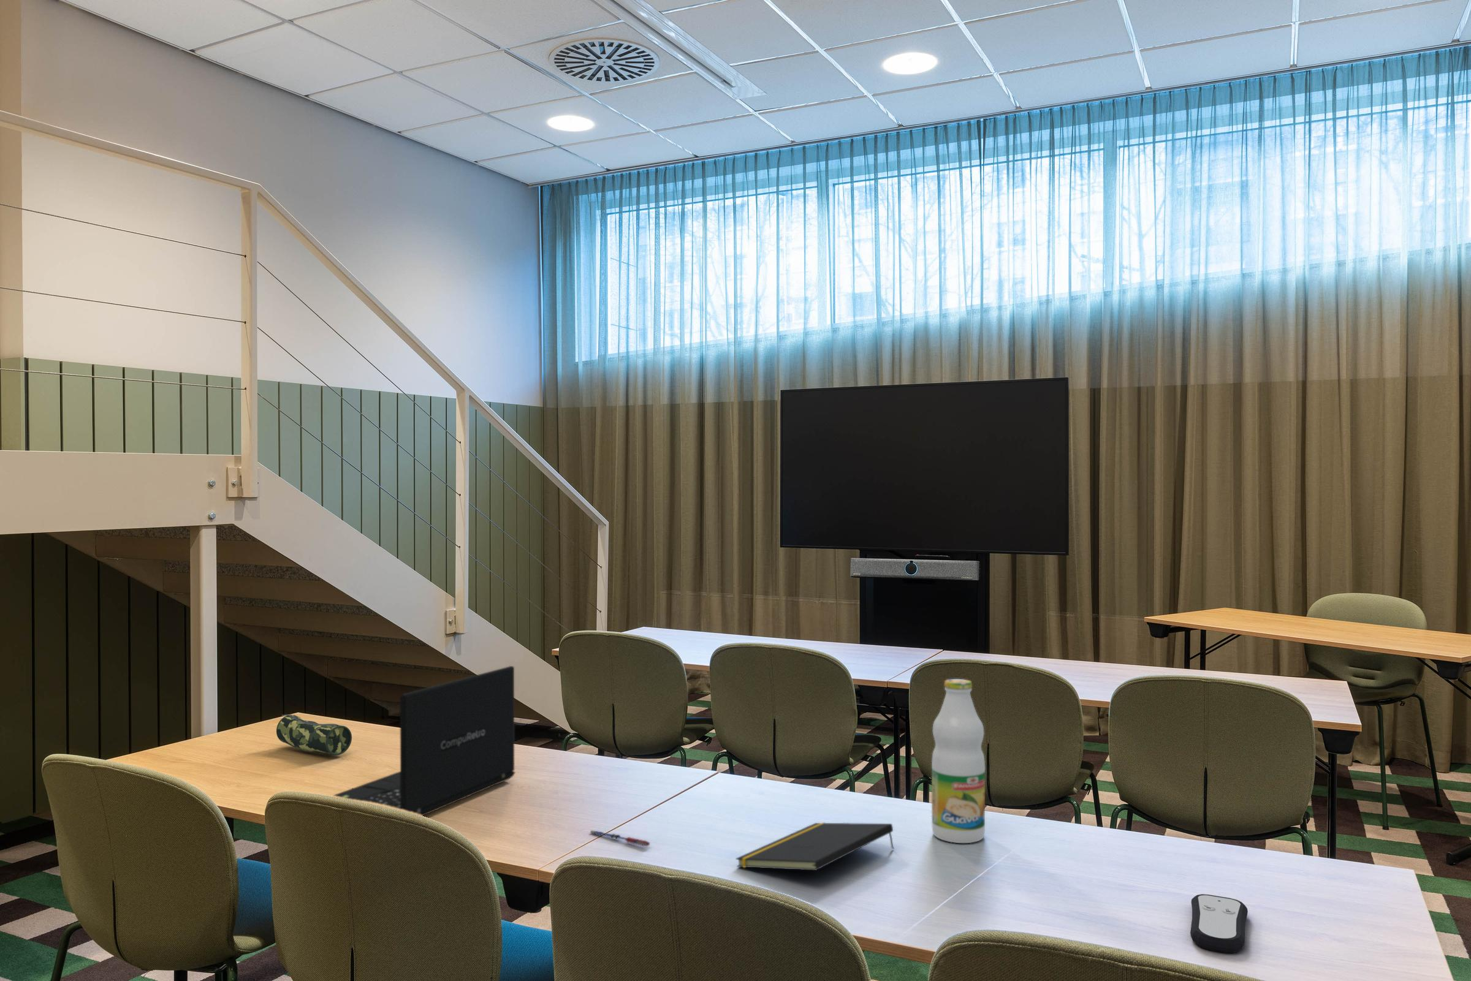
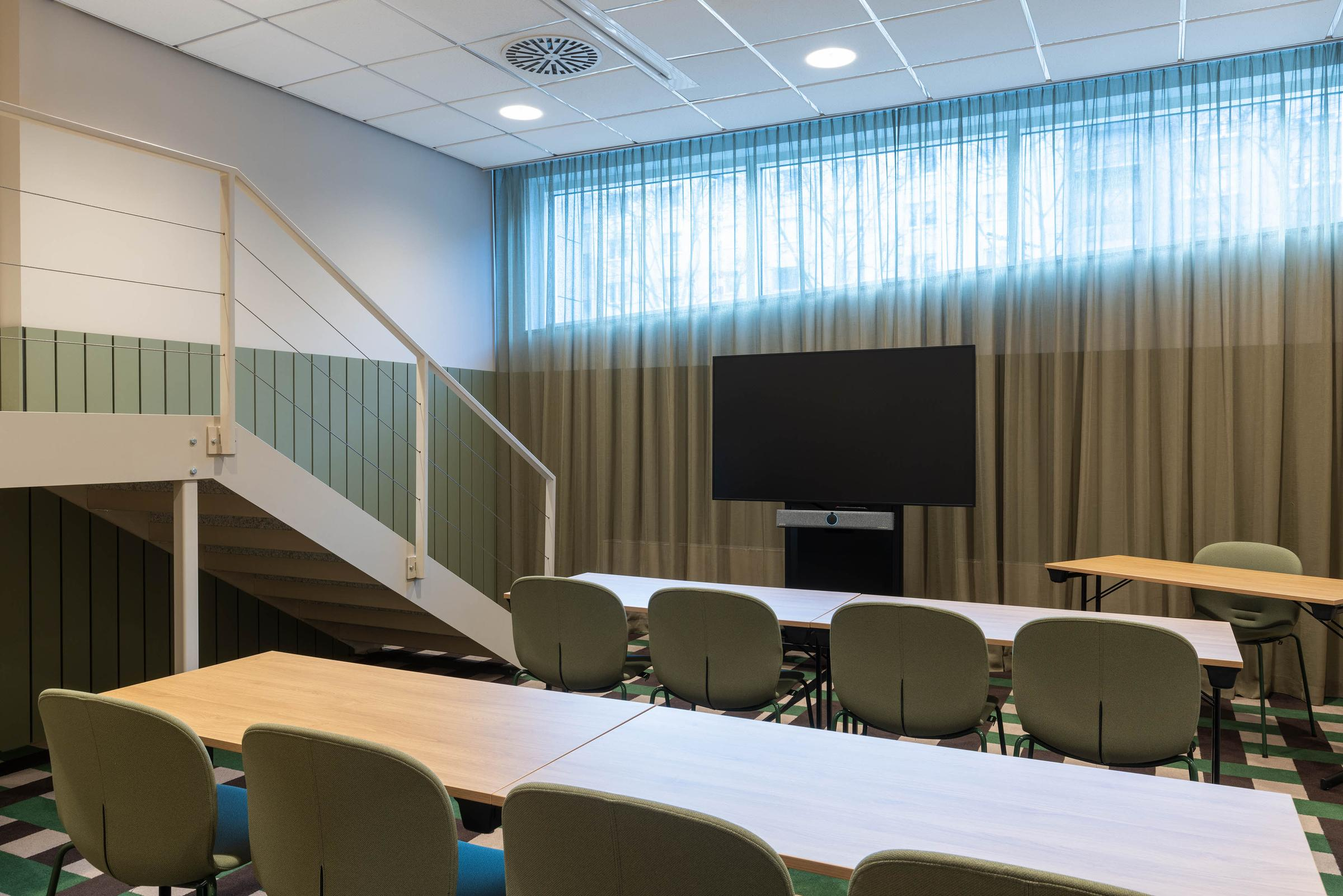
- remote control [1190,893,1249,954]
- pen [588,830,651,846]
- pencil case [276,714,353,755]
- laptop [333,666,516,816]
- bottle [931,679,986,844]
- notepad [736,821,894,872]
